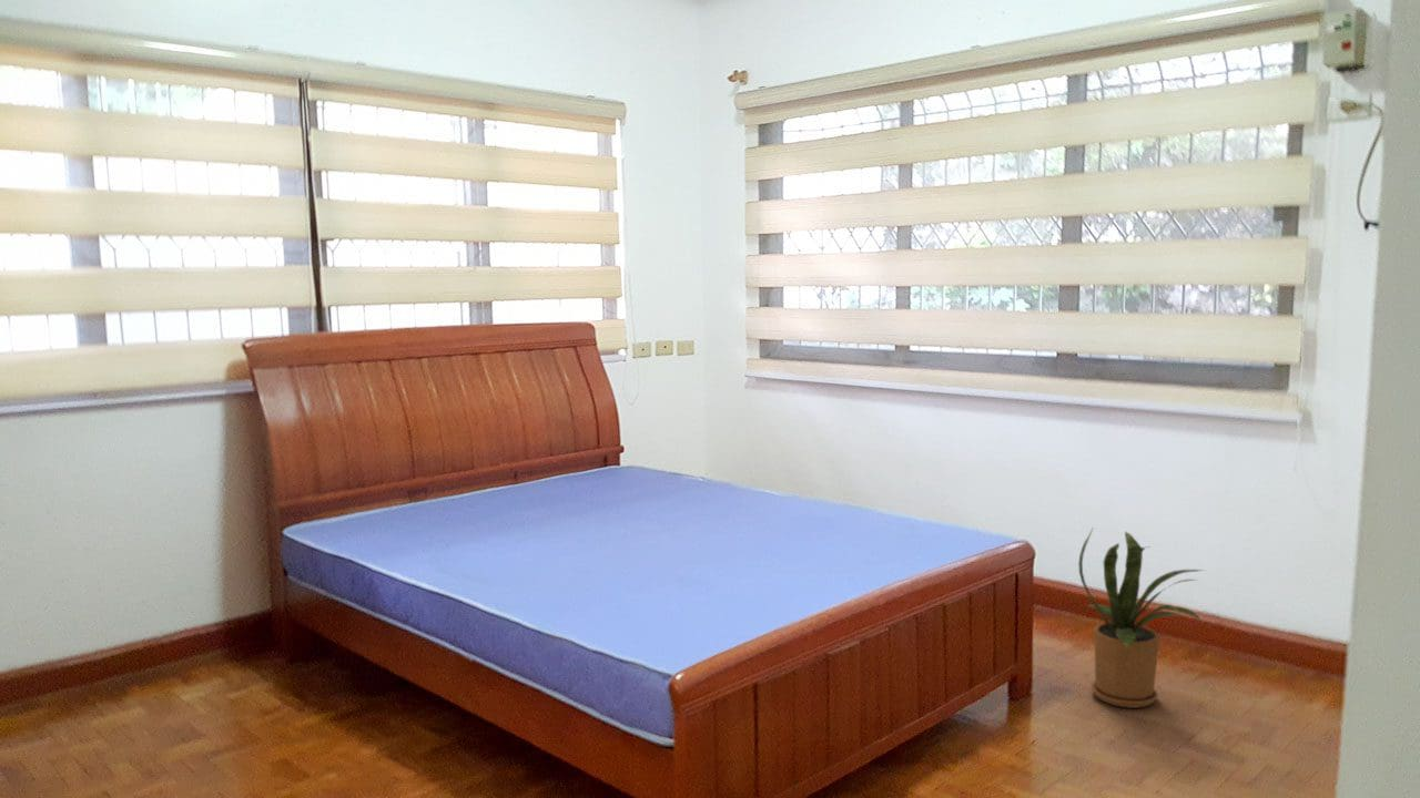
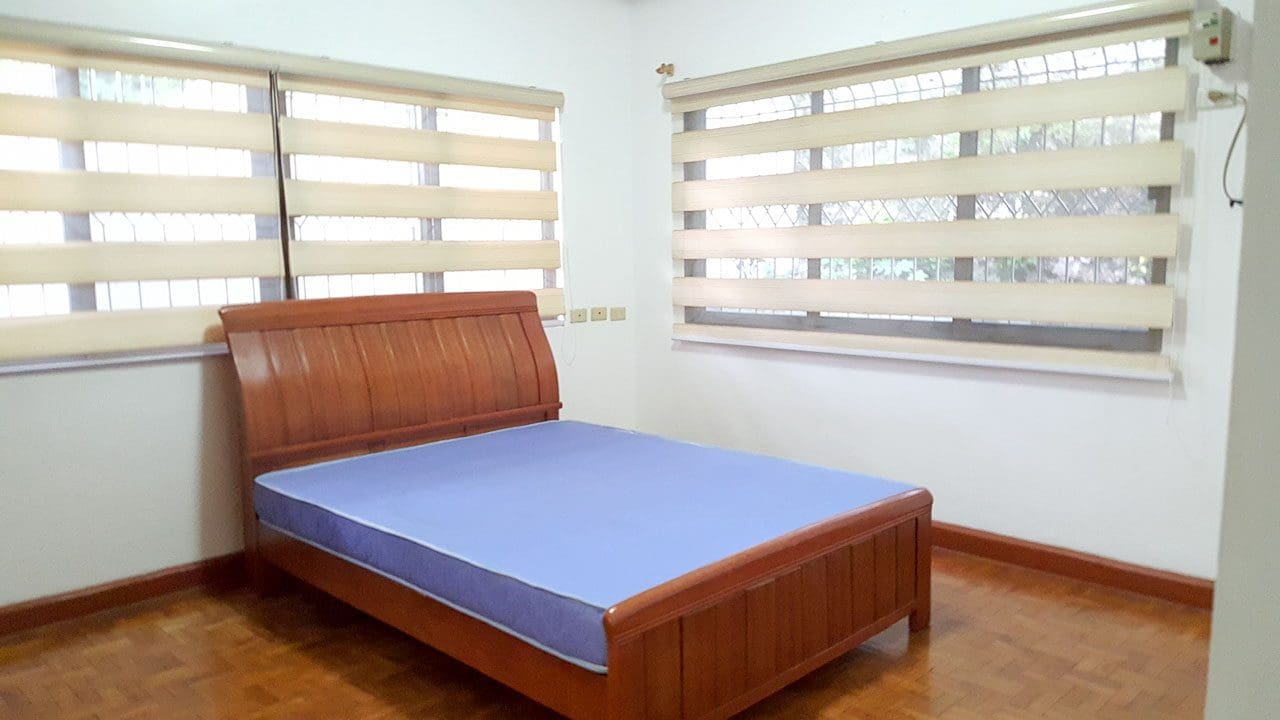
- house plant [1077,525,1208,709]
